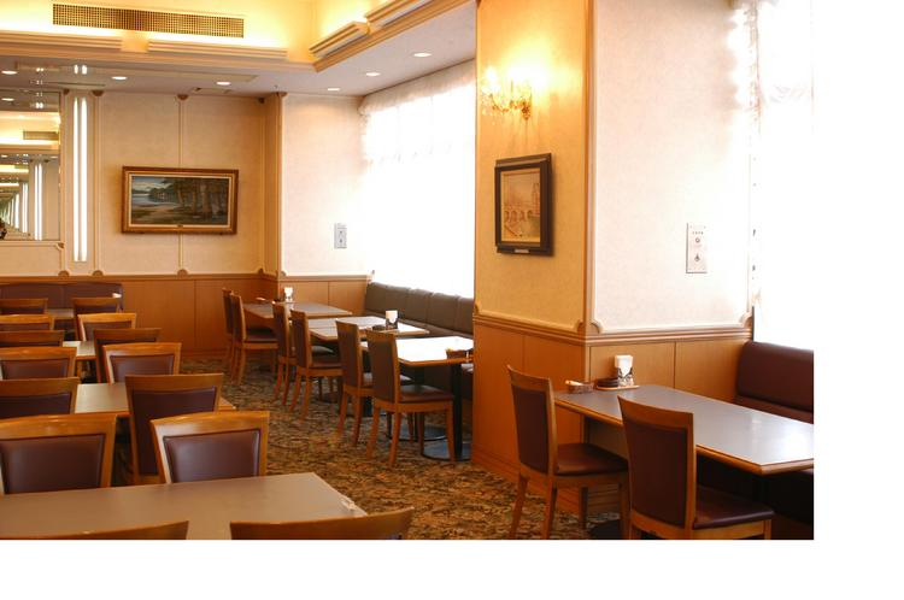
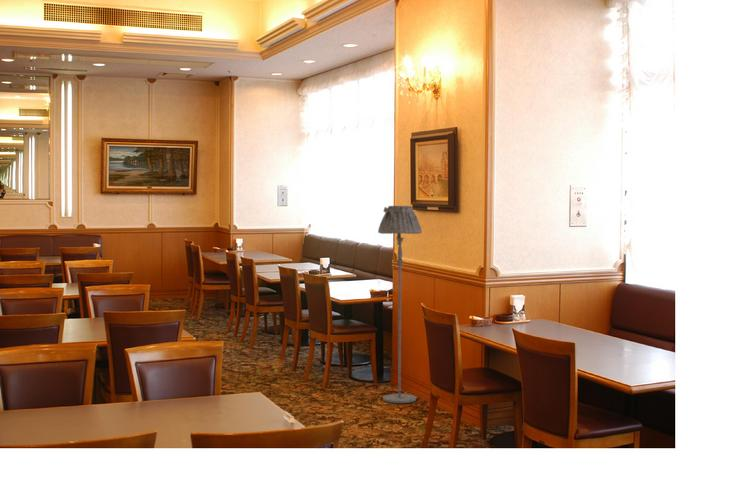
+ floor lamp [377,205,423,404]
